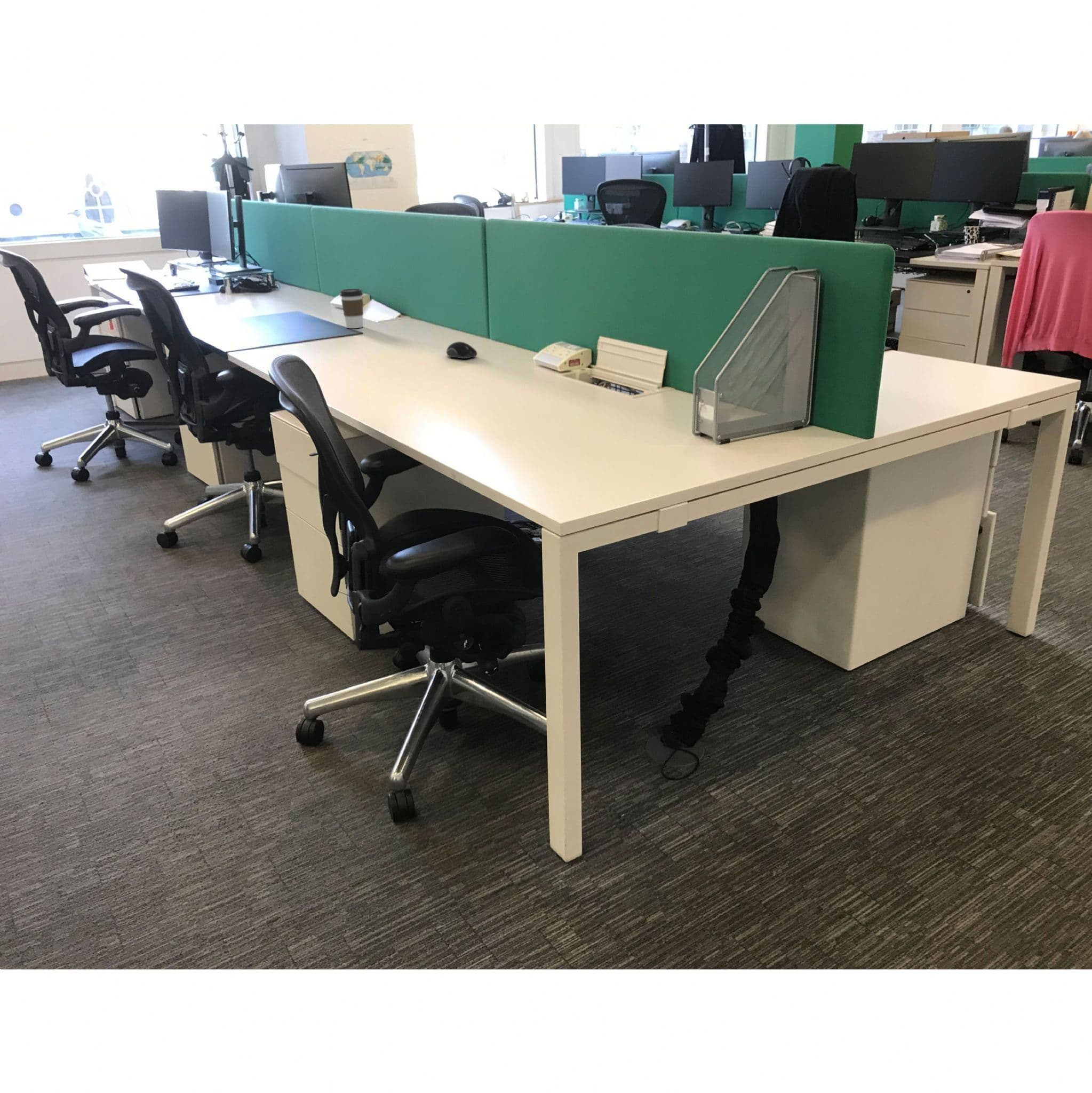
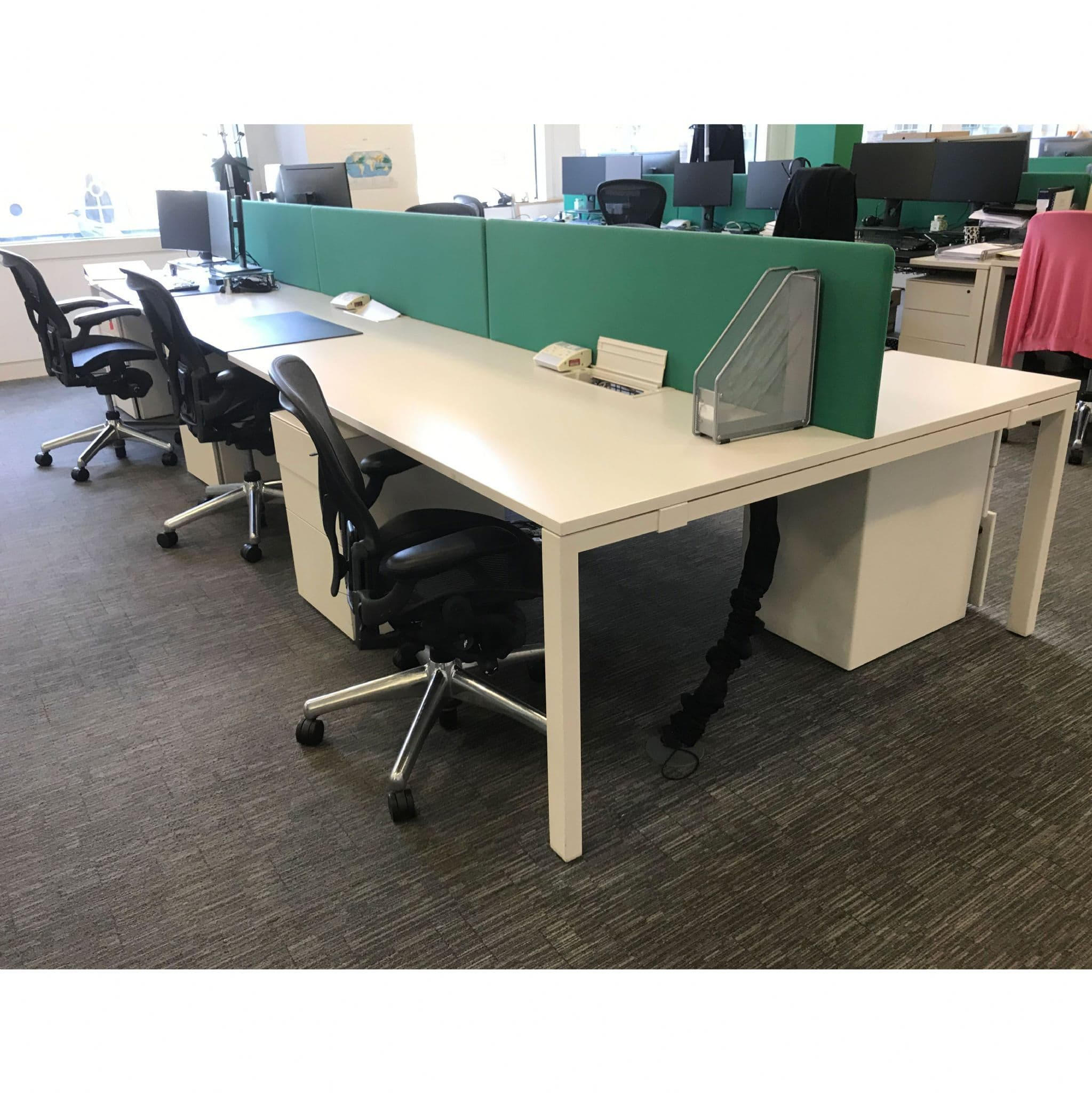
- computer mouse [445,341,478,359]
- coffee cup [339,288,364,329]
